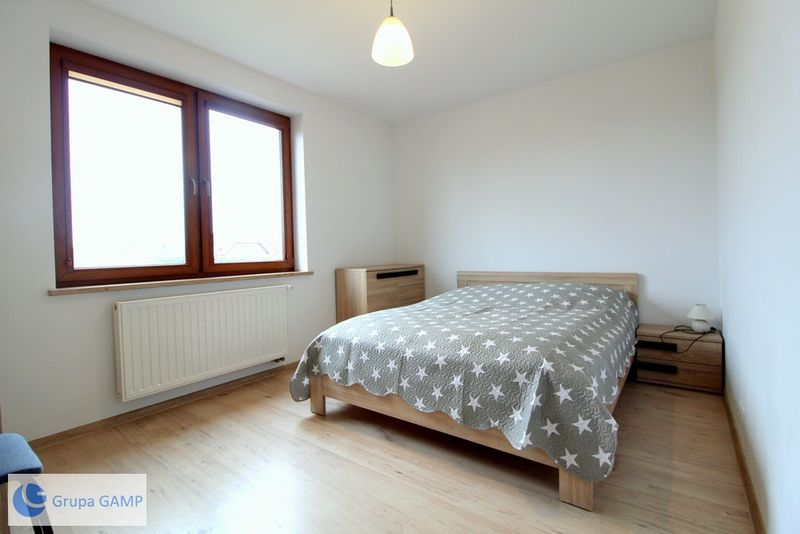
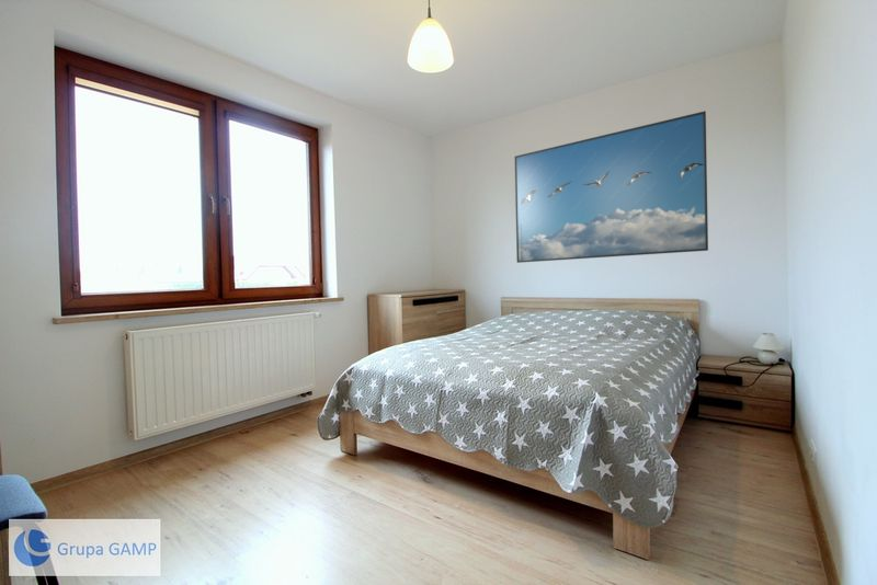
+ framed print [513,110,709,264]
